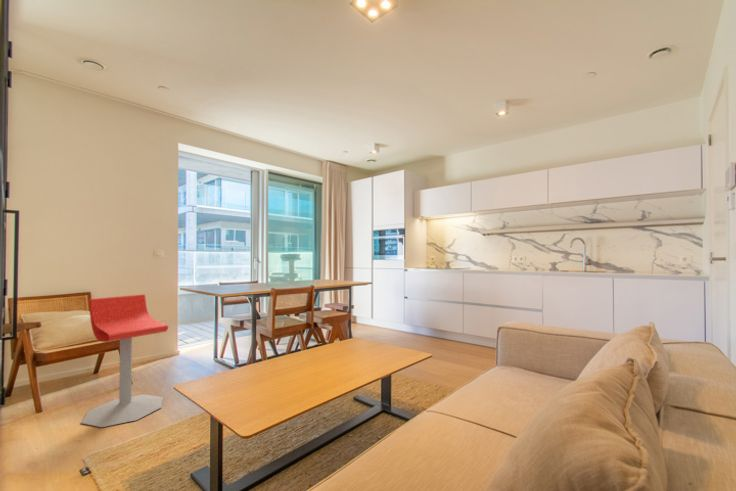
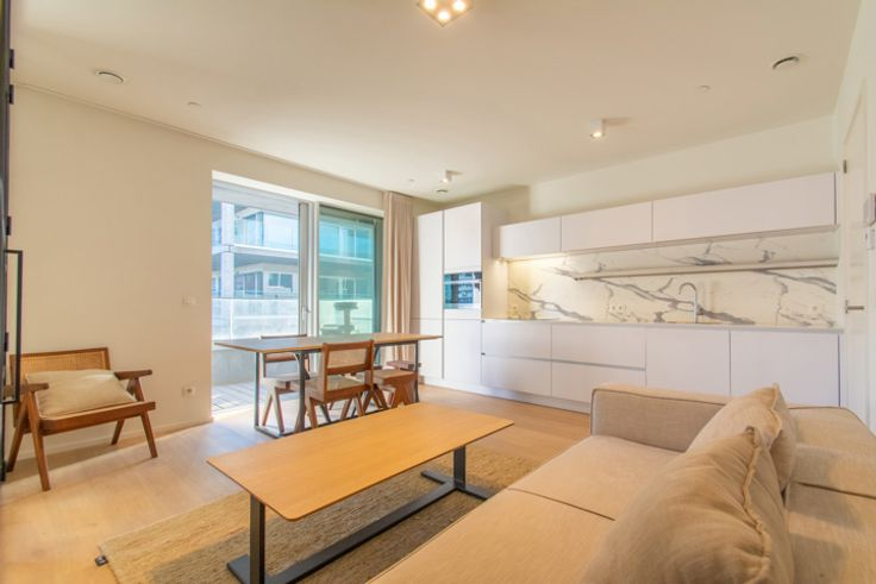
- stool [80,293,169,428]
